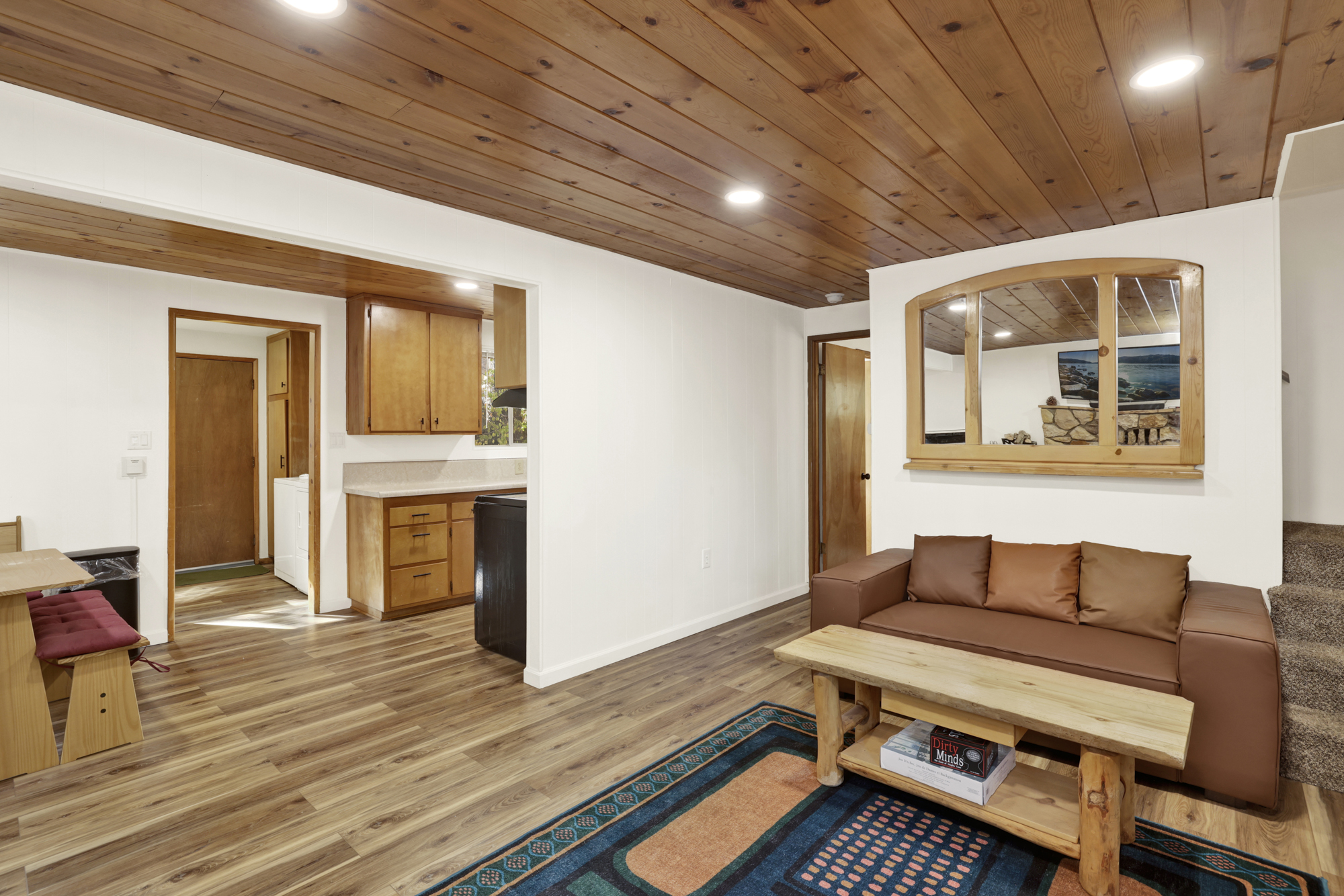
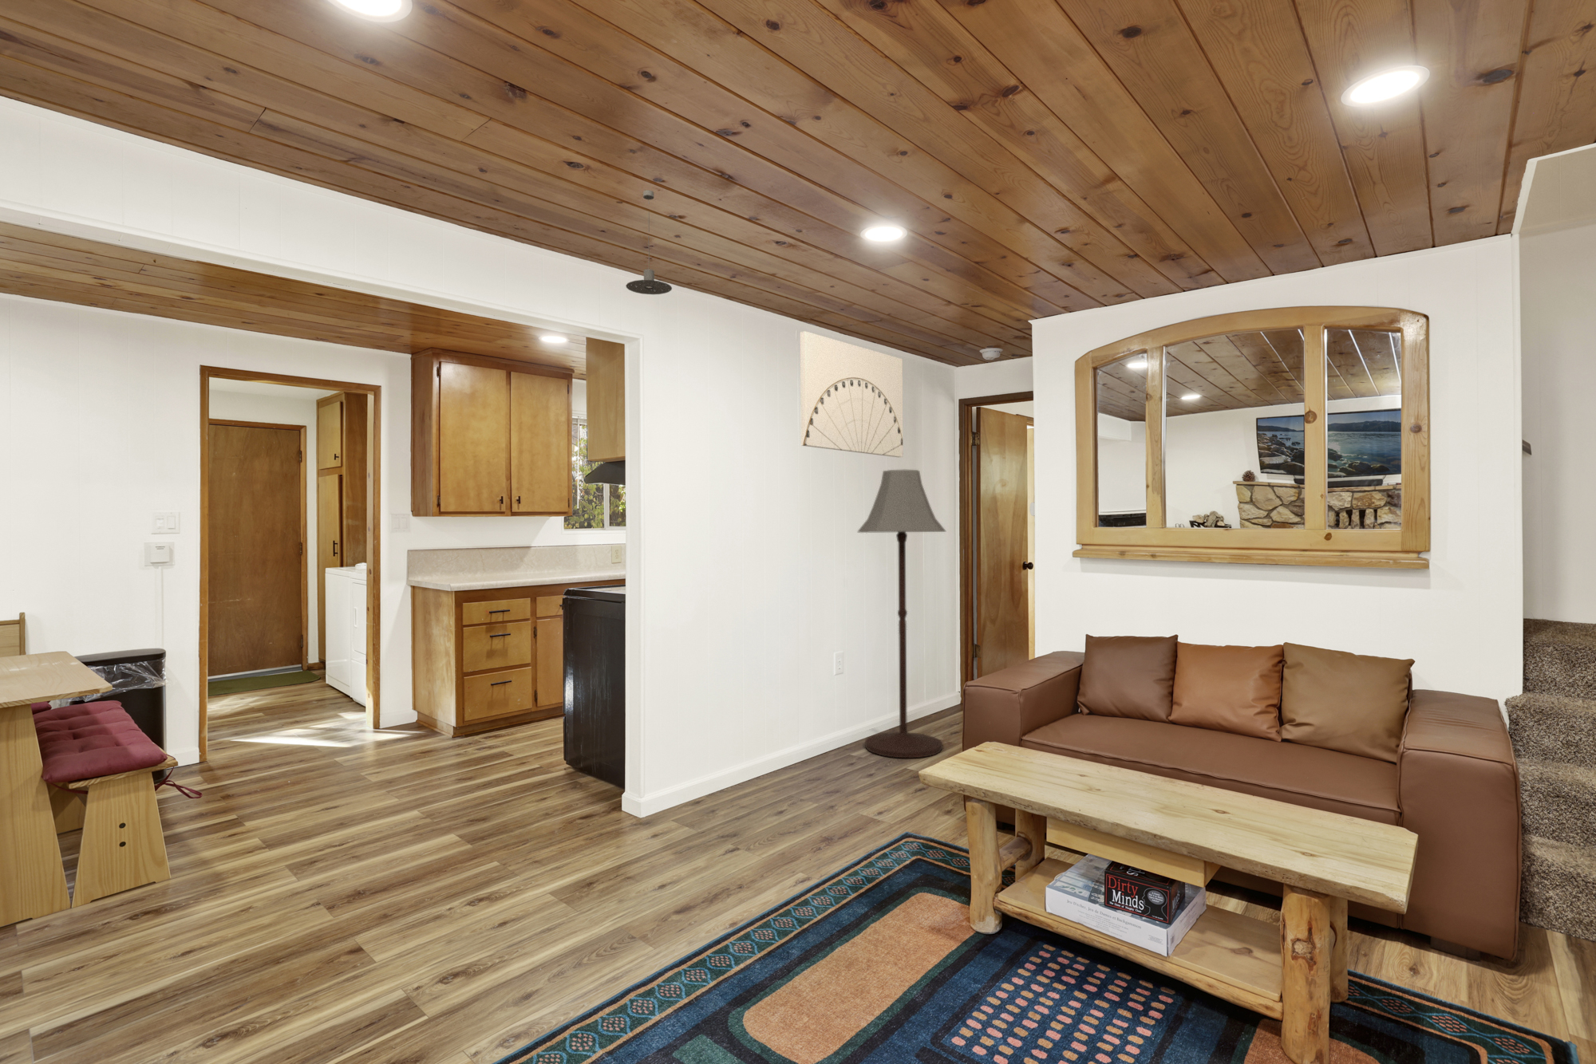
+ floor lamp [856,469,946,759]
+ wall art [799,330,904,458]
+ pendant light [625,189,672,296]
